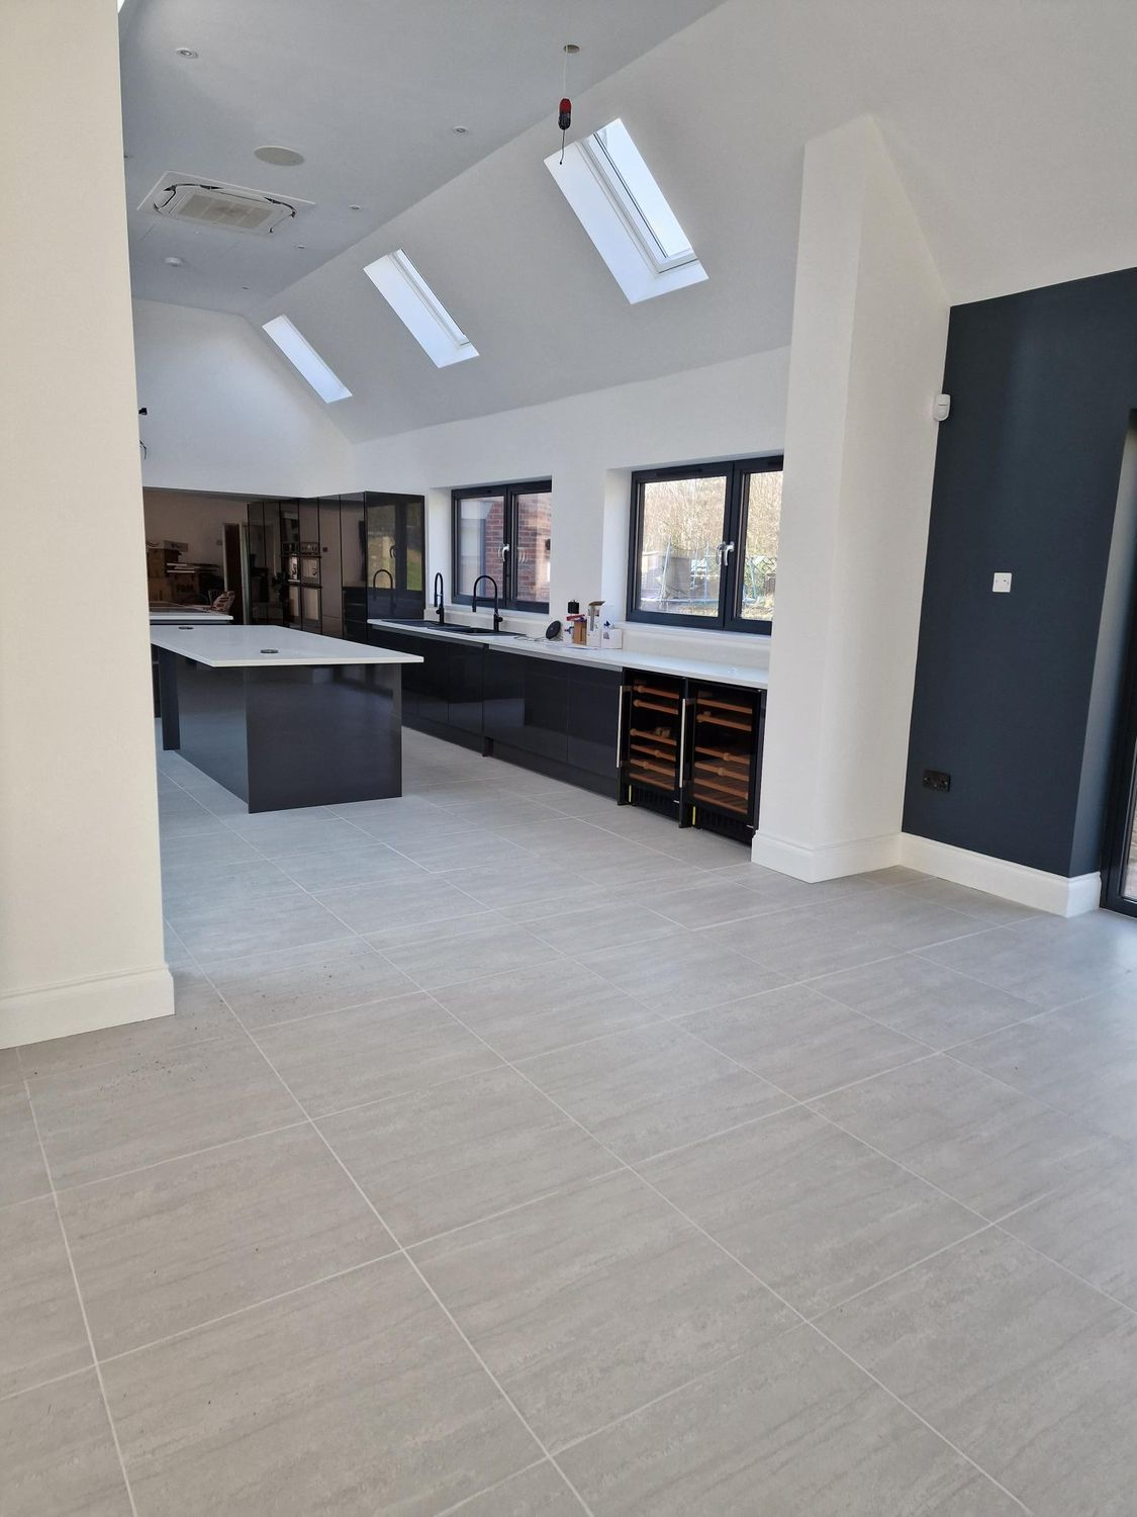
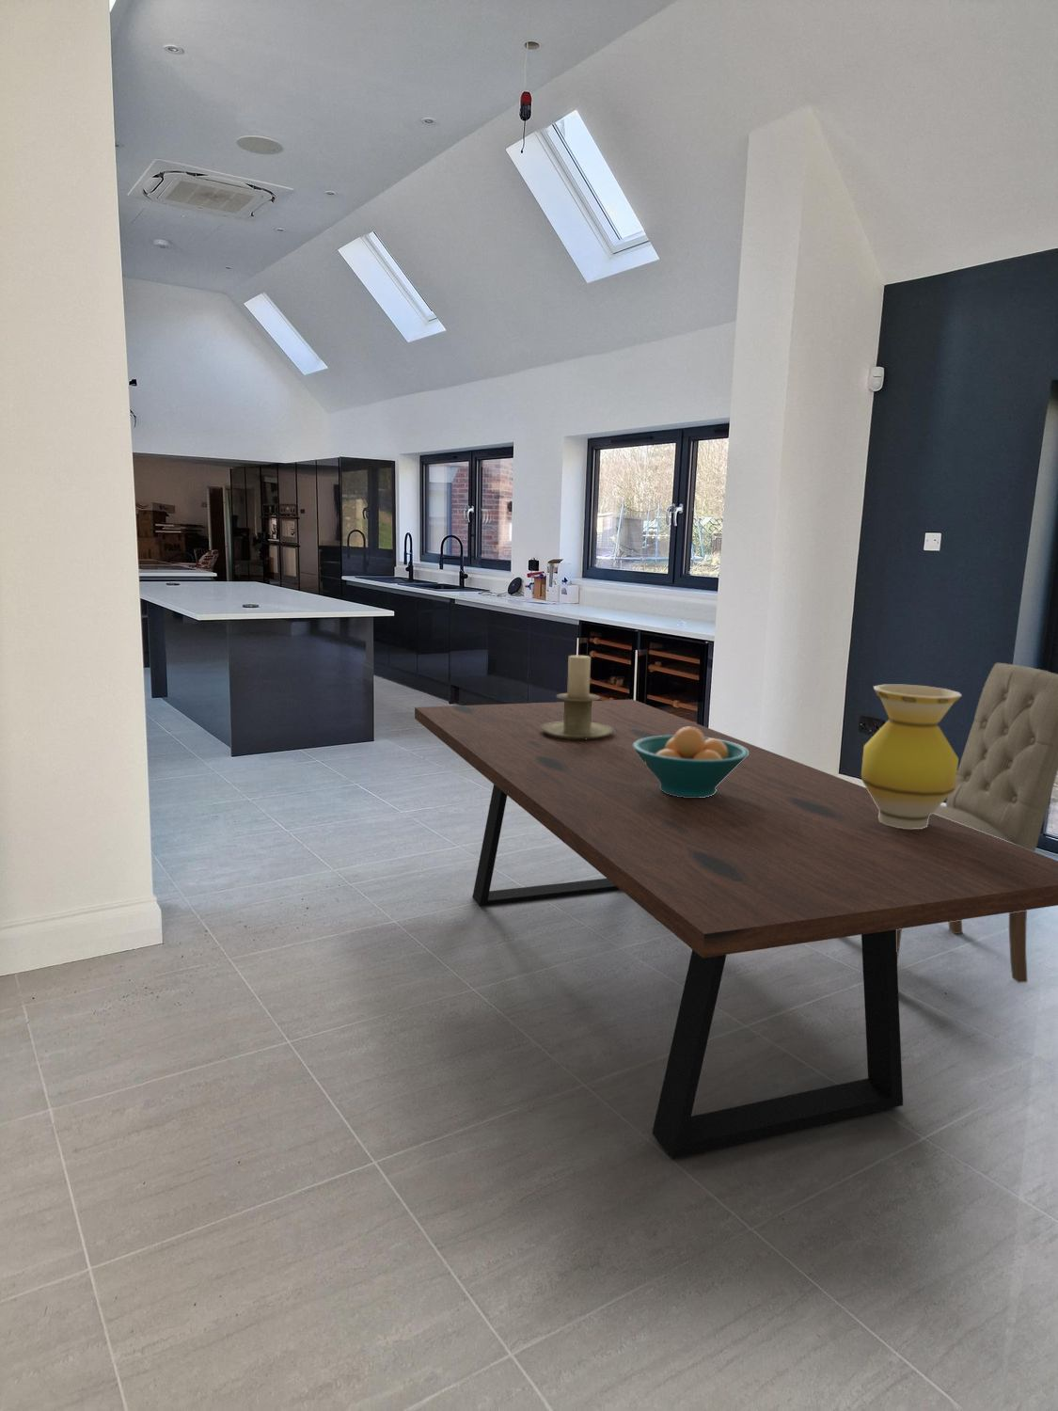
+ dining table [413,699,1058,1160]
+ candle holder [540,654,615,739]
+ vase [860,684,964,829]
+ fruit bowl [633,727,749,798]
+ dining chair [896,662,1058,984]
